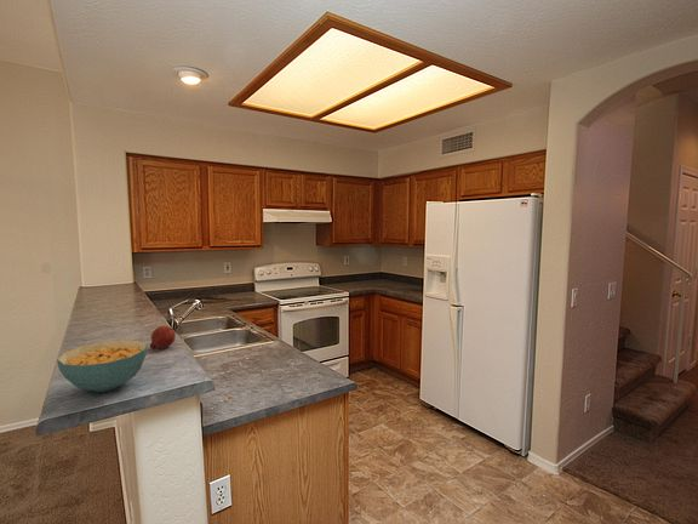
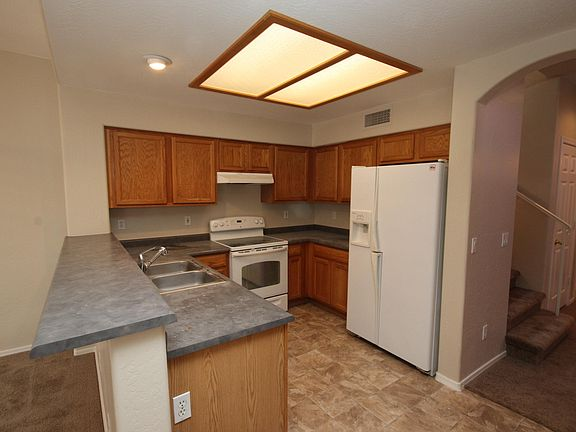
- cereal bowl [56,338,149,393]
- fruit [148,325,177,349]
